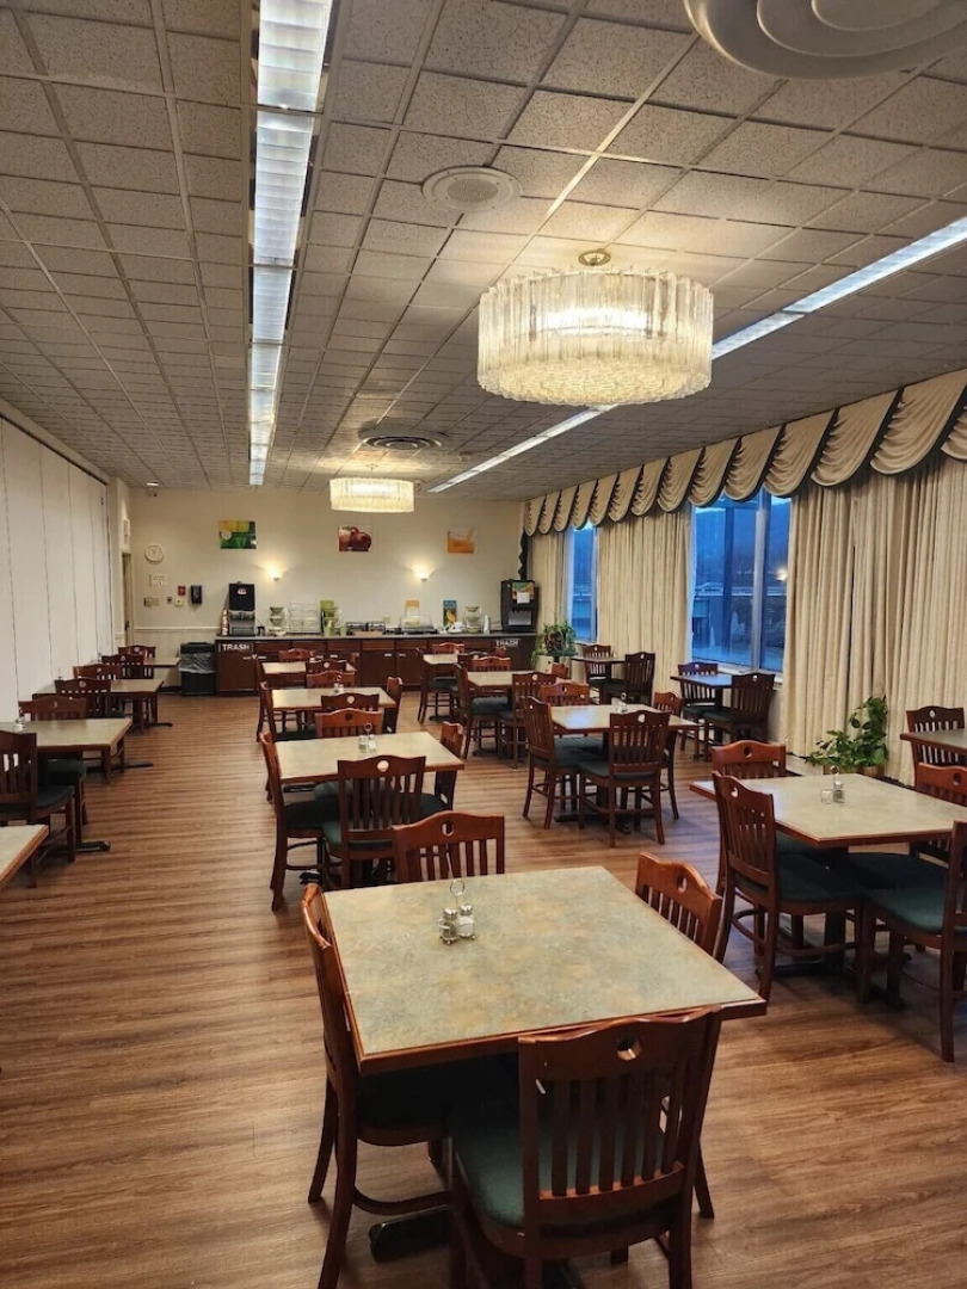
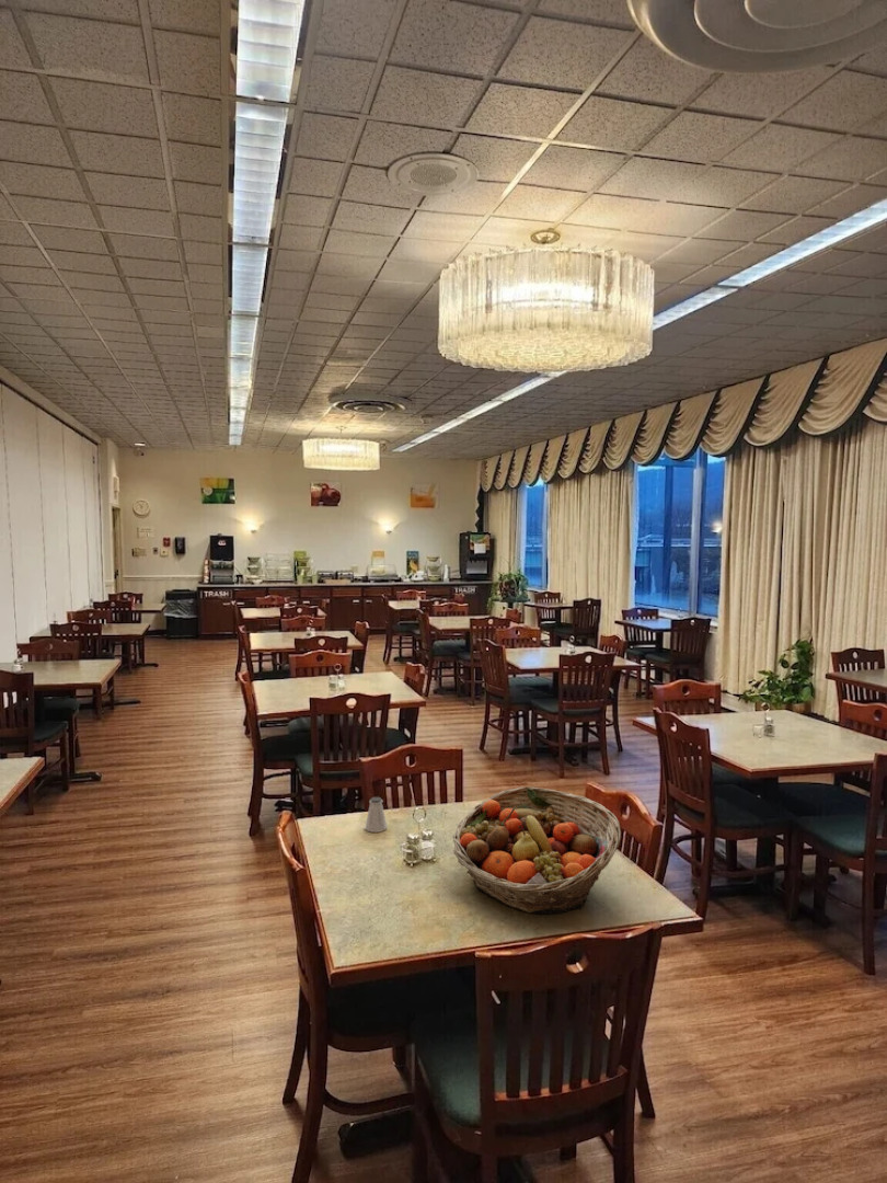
+ fruit basket [452,786,622,915]
+ saltshaker [365,796,388,834]
